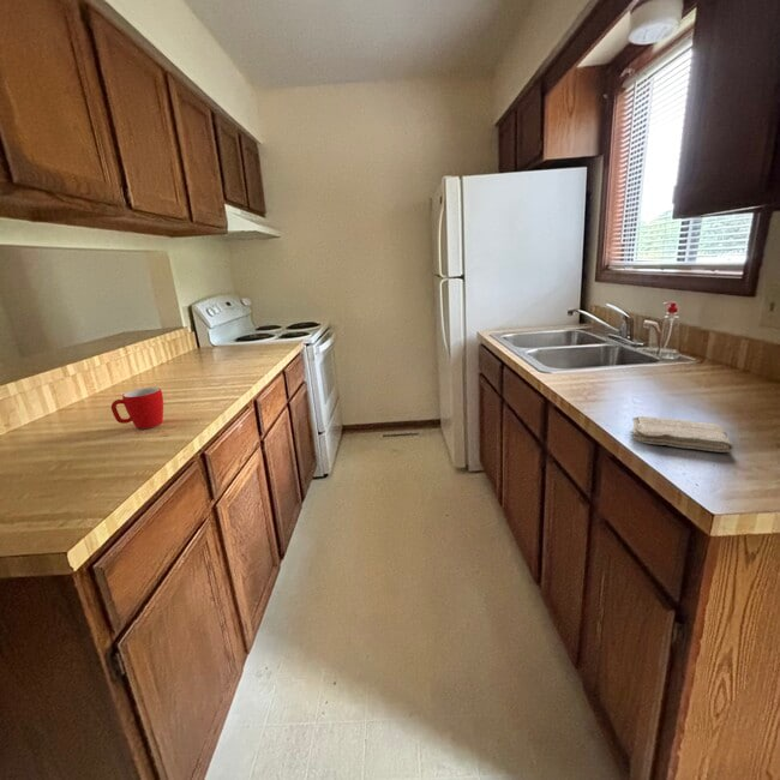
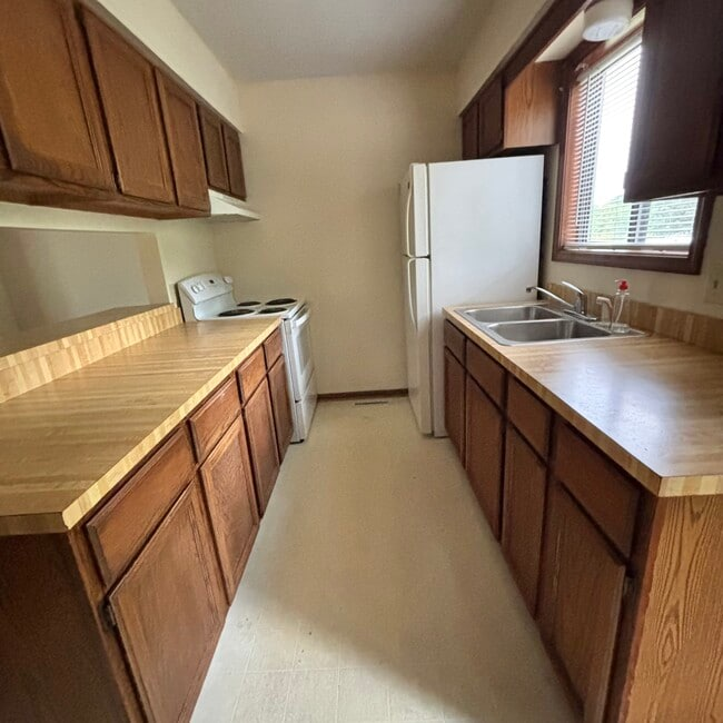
- mug [110,386,164,430]
- washcloth [631,415,736,454]
